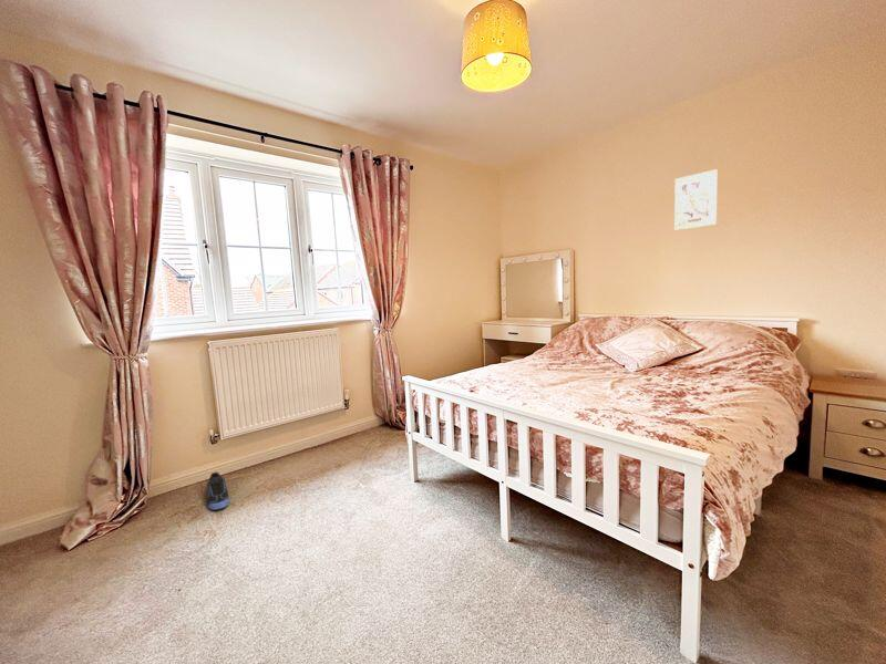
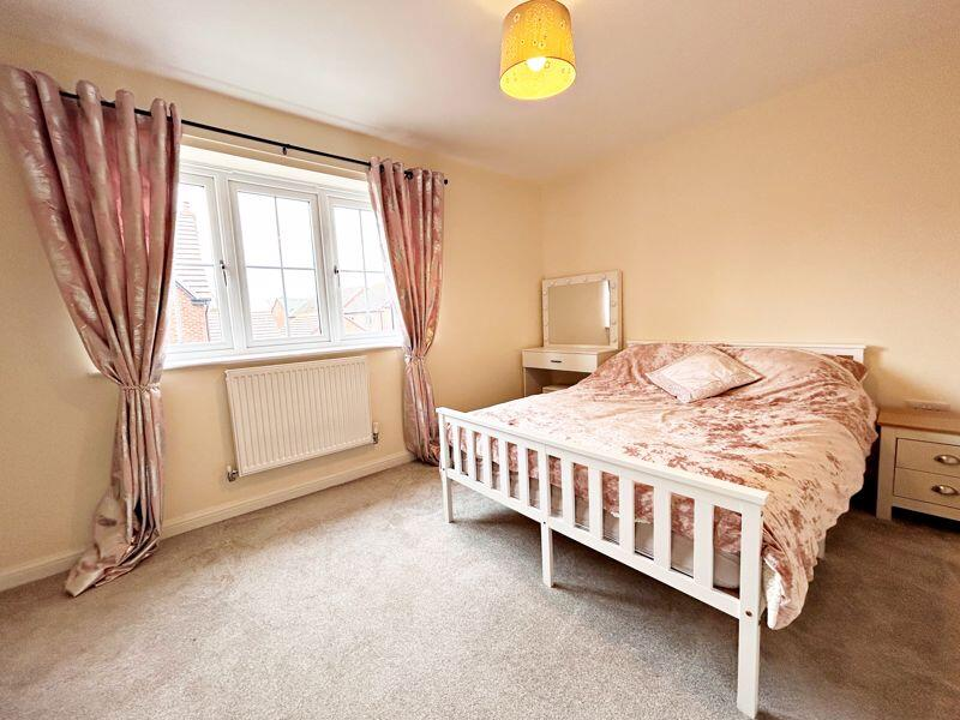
- sneaker [206,471,230,511]
- wall art [673,168,719,231]
